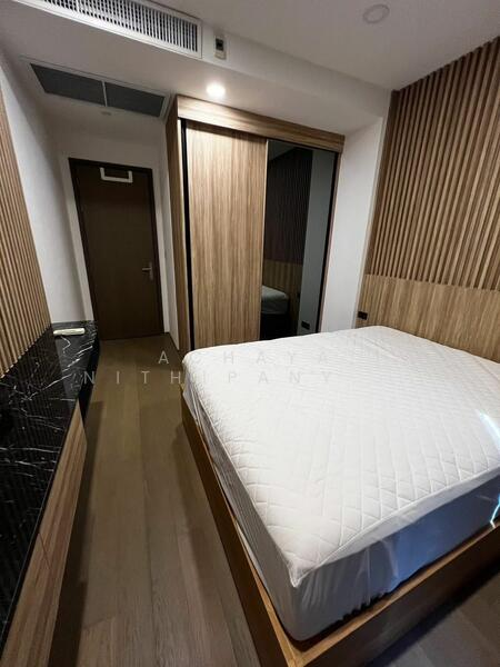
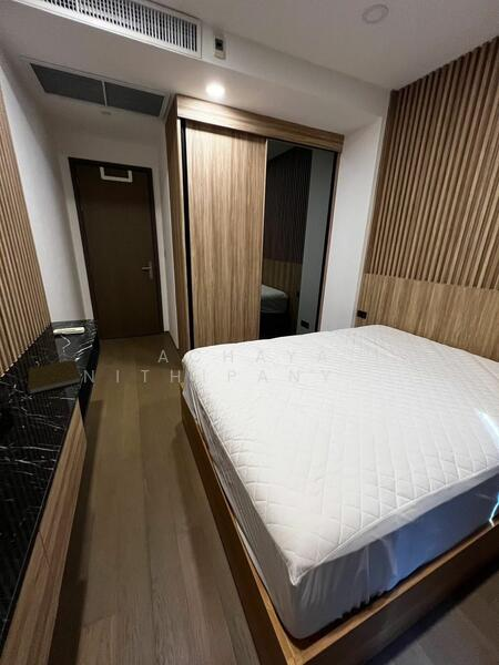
+ book [27,359,82,396]
